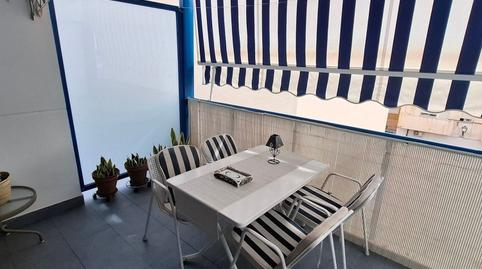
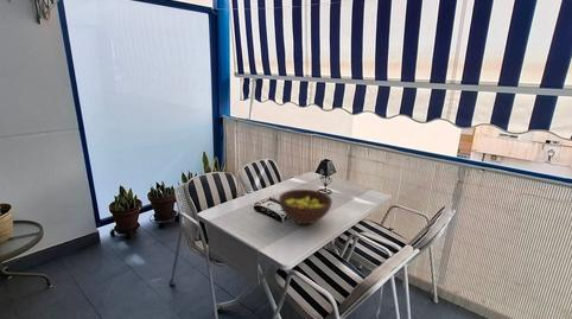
+ fruit bowl [278,189,333,225]
